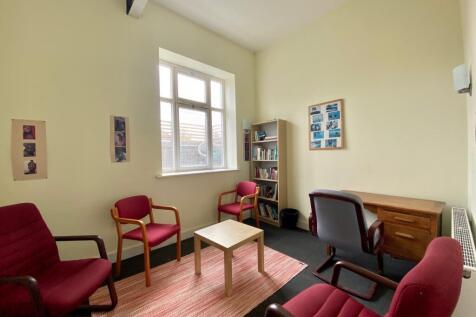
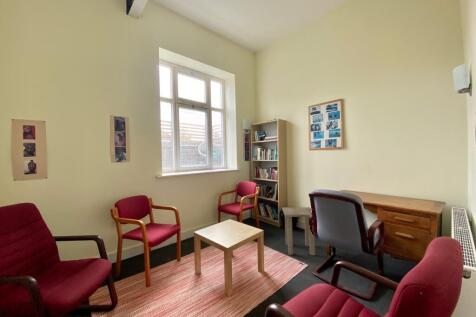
+ side table [281,206,316,256]
